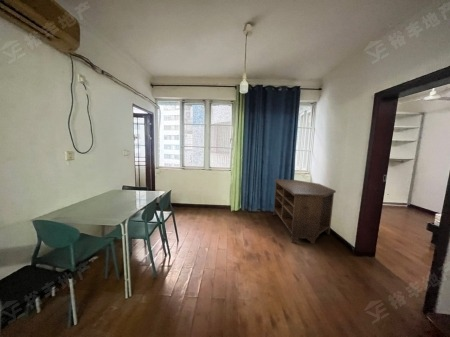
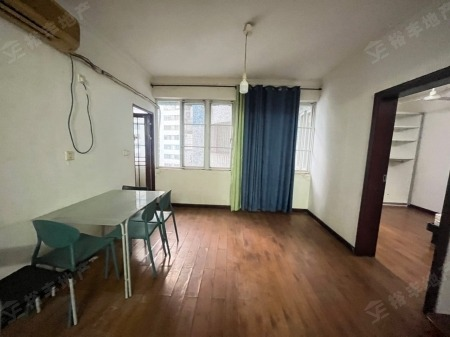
- tv stand [273,178,337,245]
